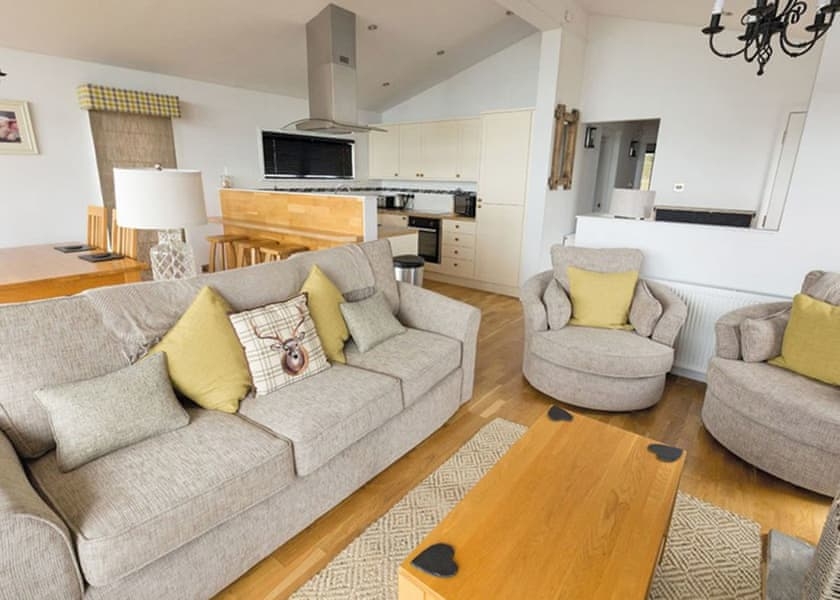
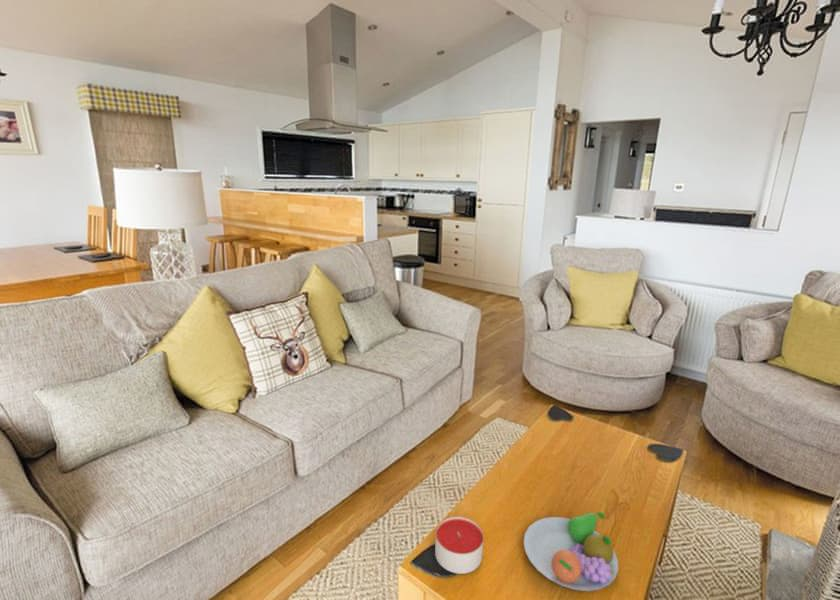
+ fruit bowl [523,511,619,592]
+ candle [434,516,485,575]
